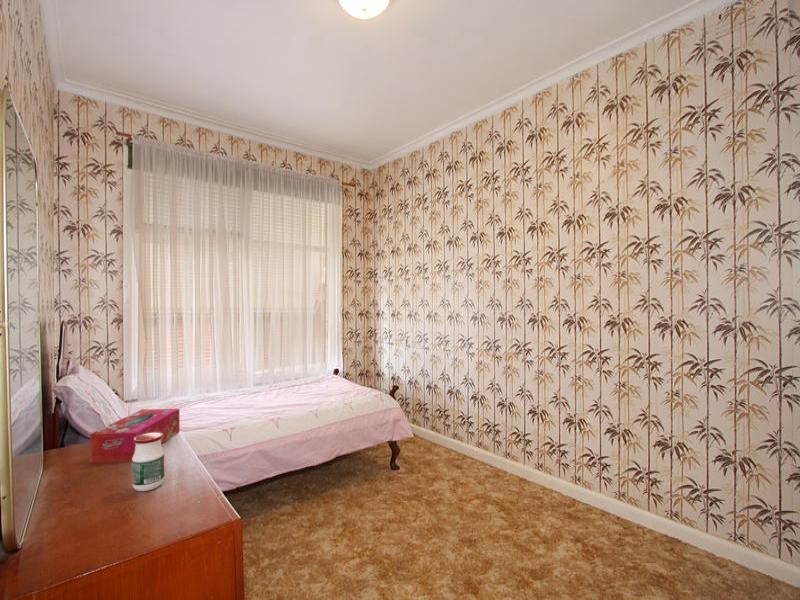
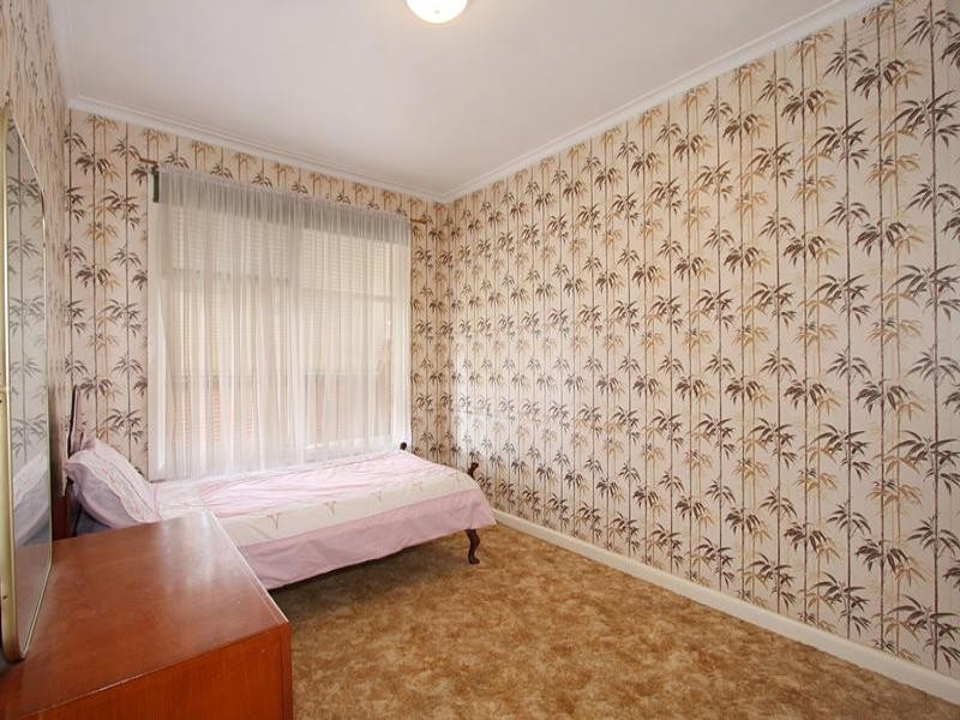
- tissue box [89,408,181,464]
- jar [131,432,166,492]
